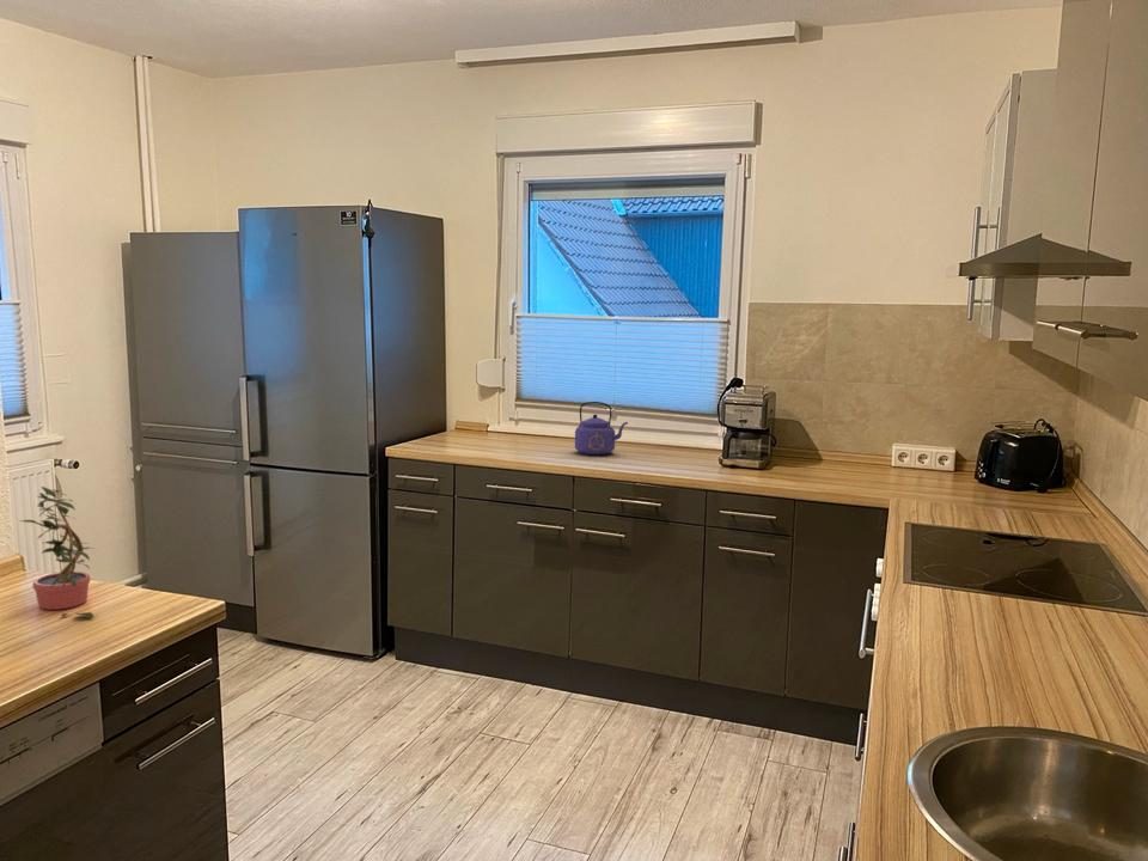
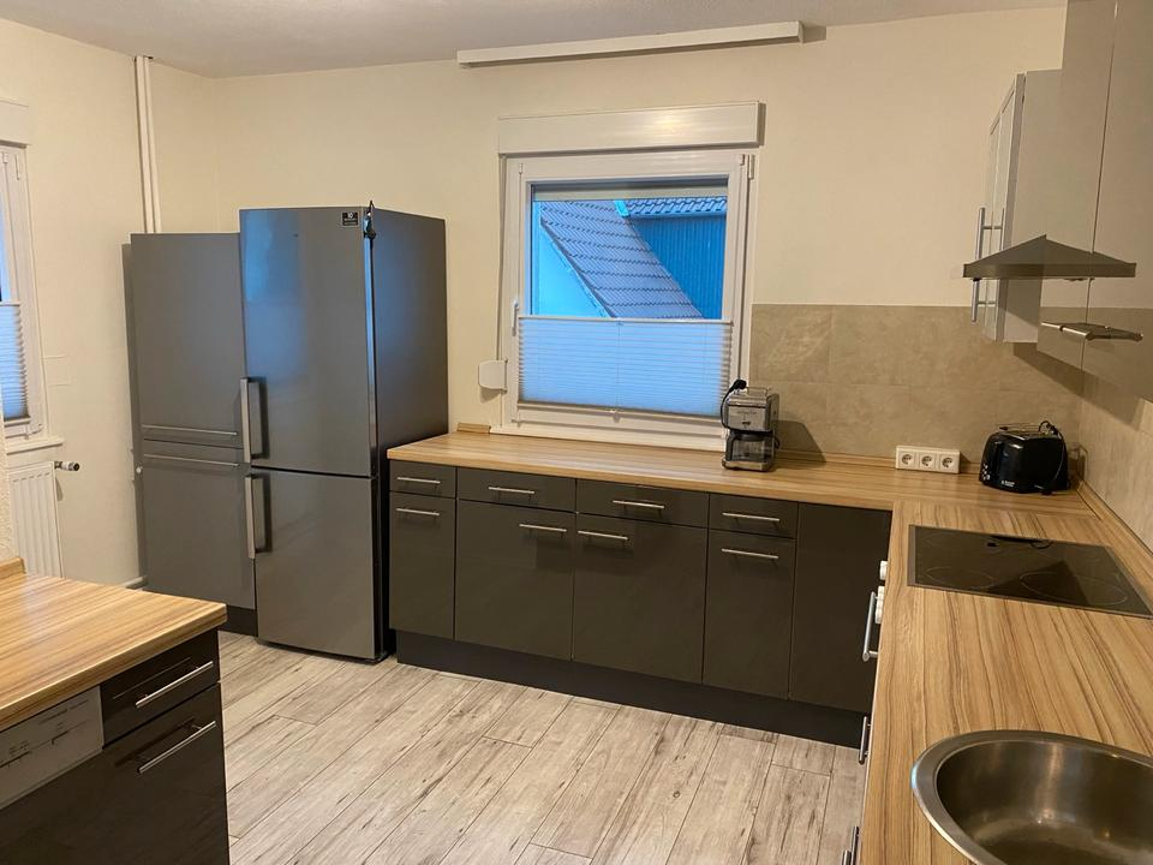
- potted plant [19,484,96,619]
- kettle [574,401,629,456]
